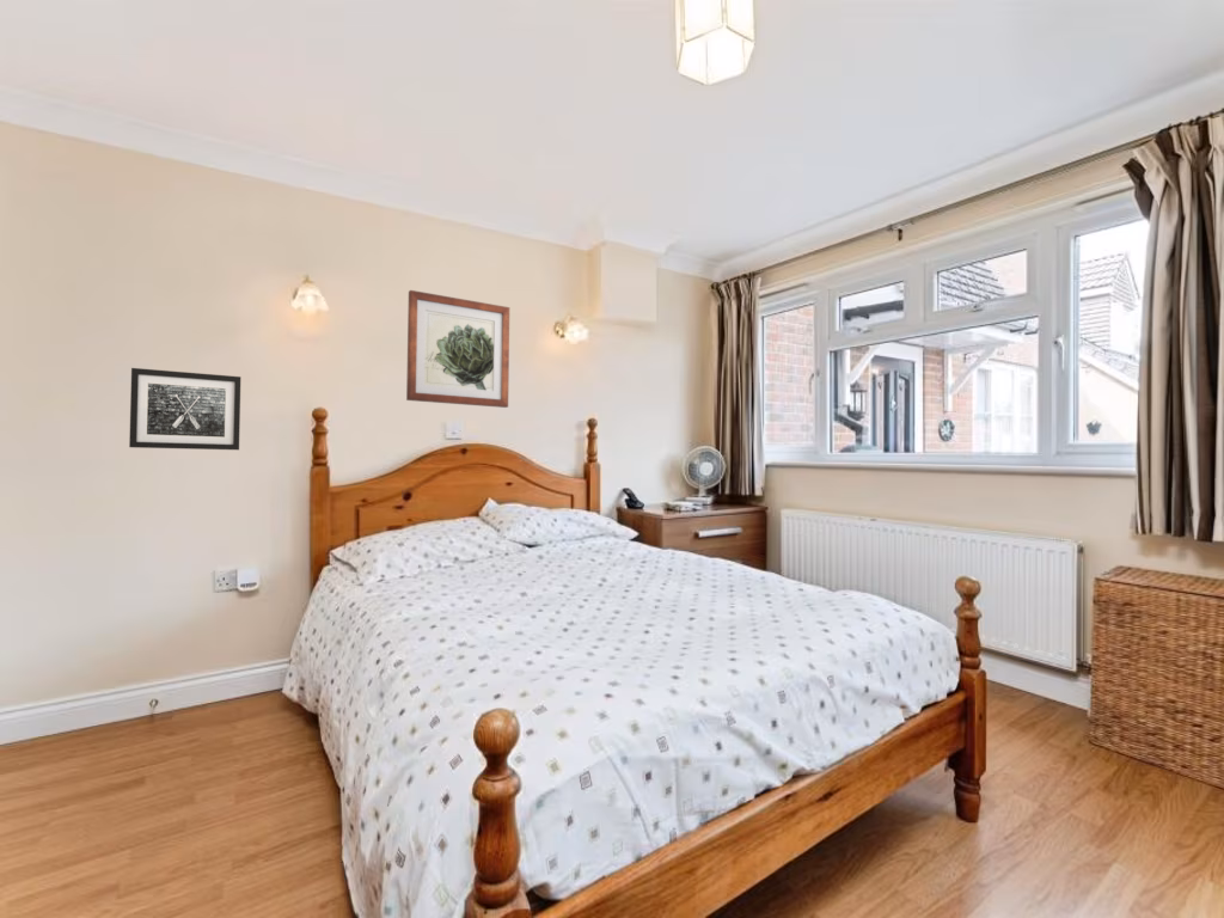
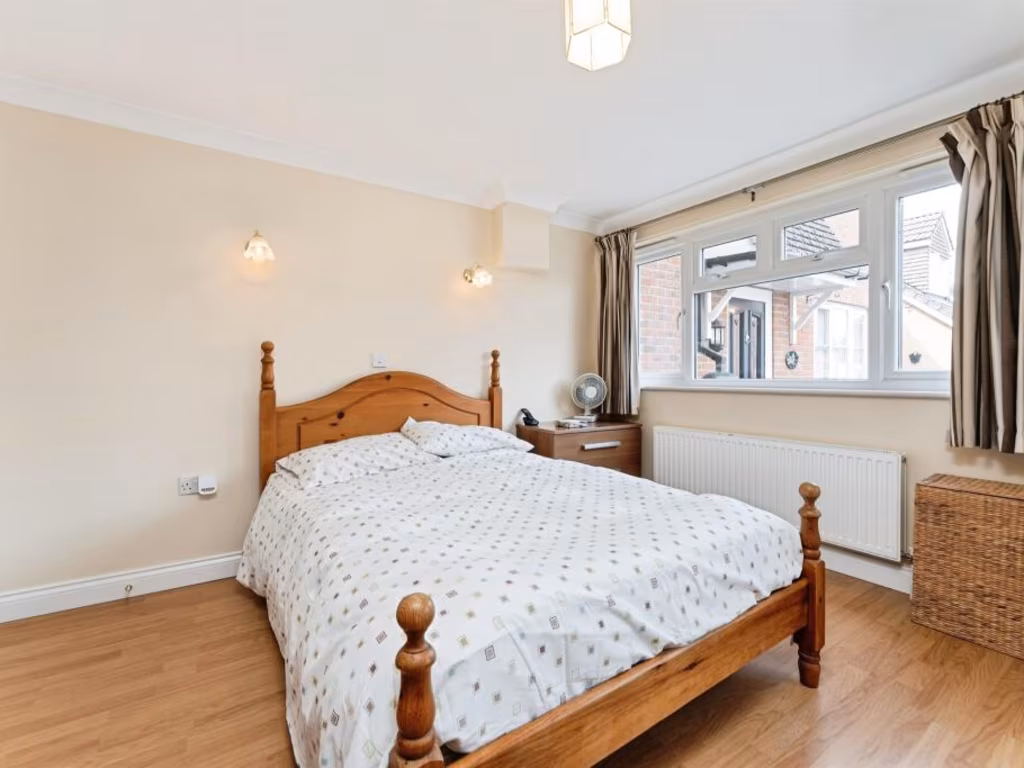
- wall art [405,289,510,409]
- wall art [128,367,241,451]
